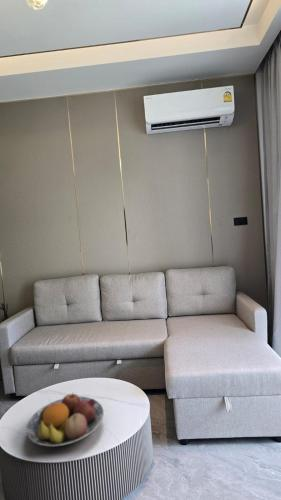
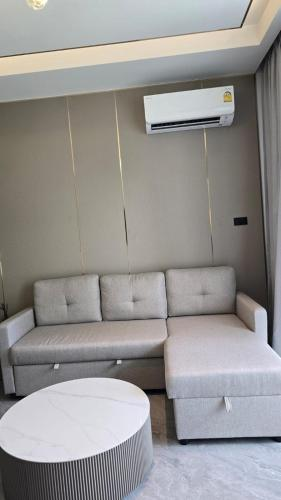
- fruit bowl [25,392,105,447]
